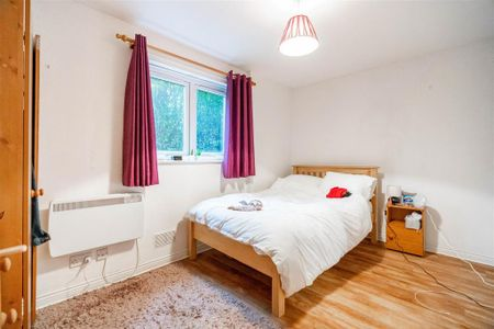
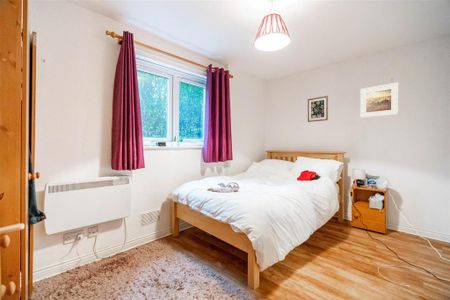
+ wall art [307,95,329,123]
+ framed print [359,82,399,119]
